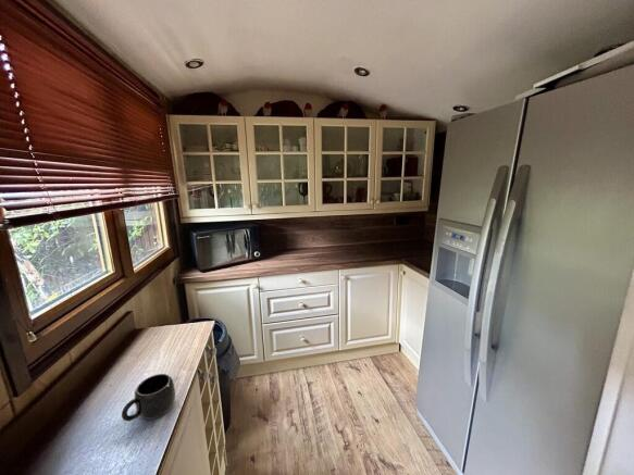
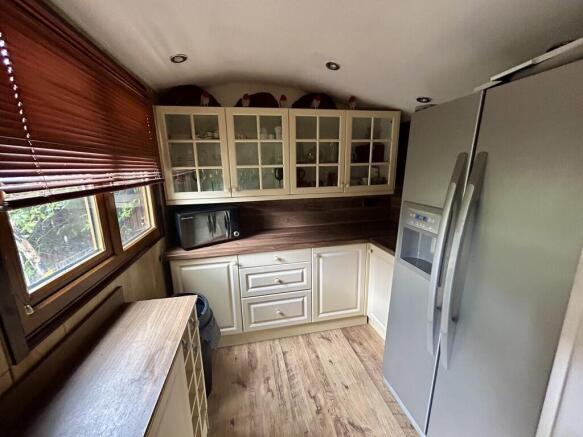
- mug [121,373,176,422]
